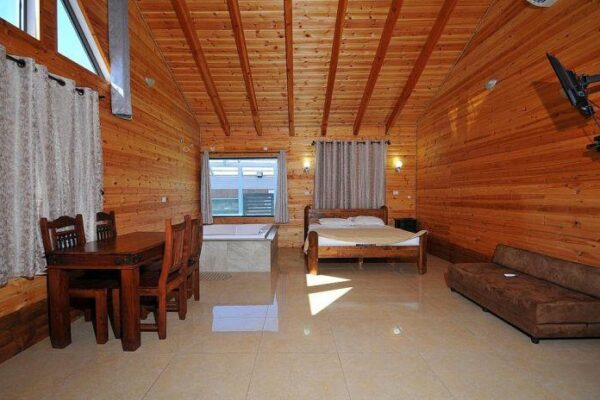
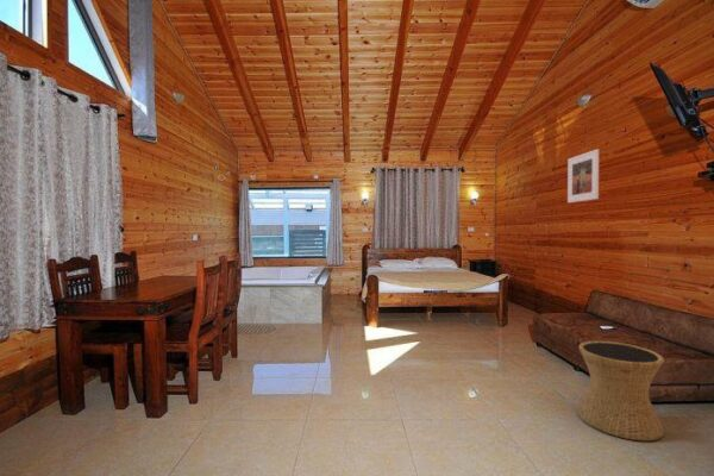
+ side table [576,340,665,441]
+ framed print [566,148,600,203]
